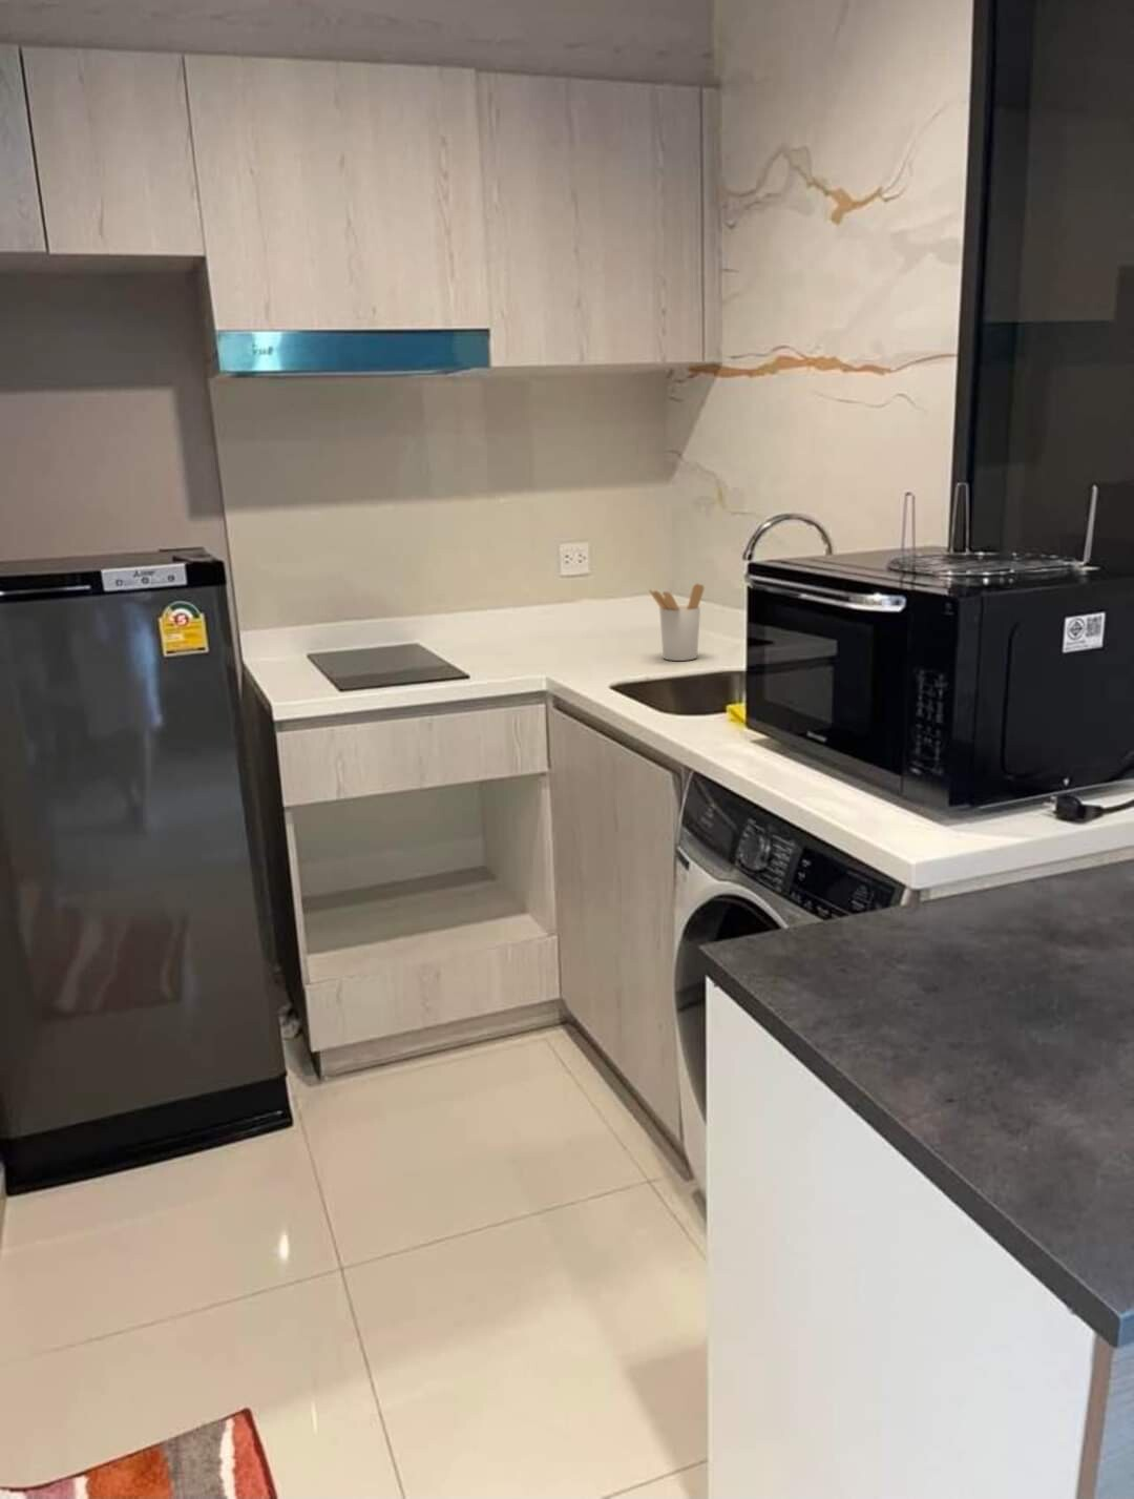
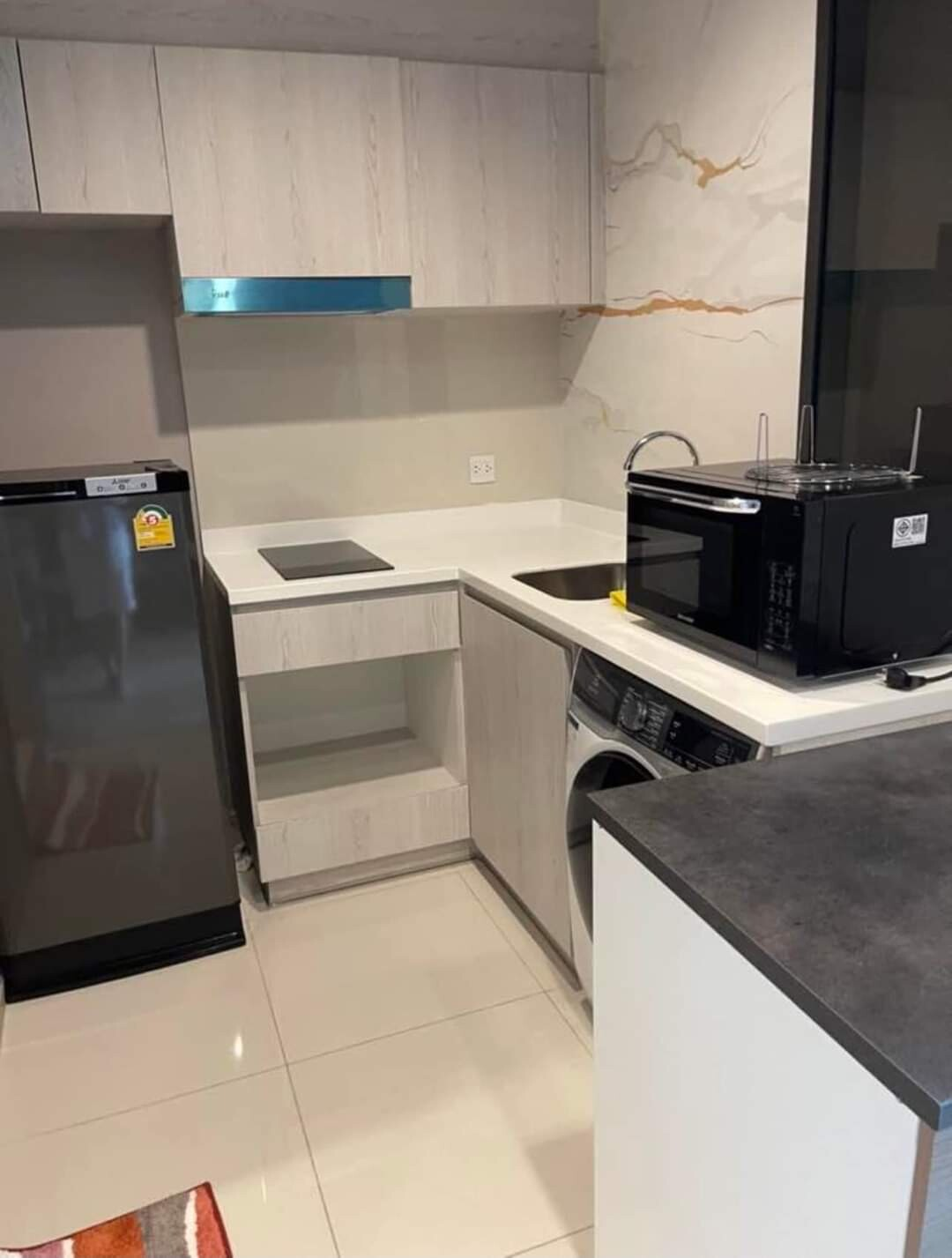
- utensil holder [648,583,704,661]
